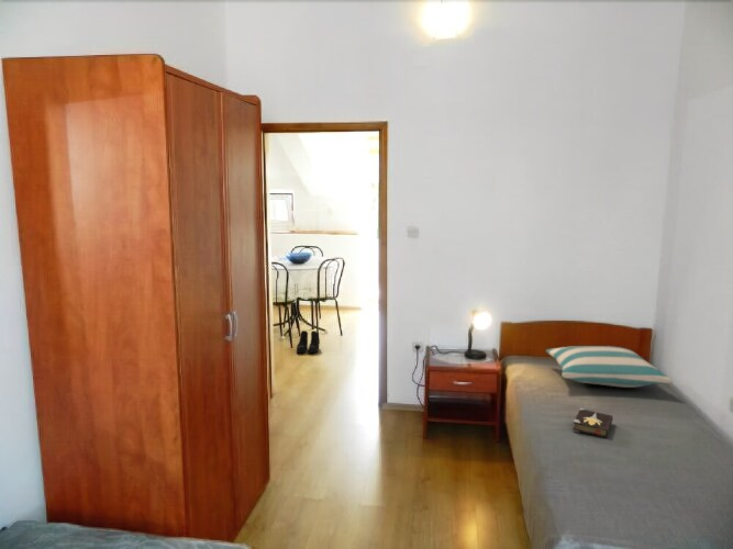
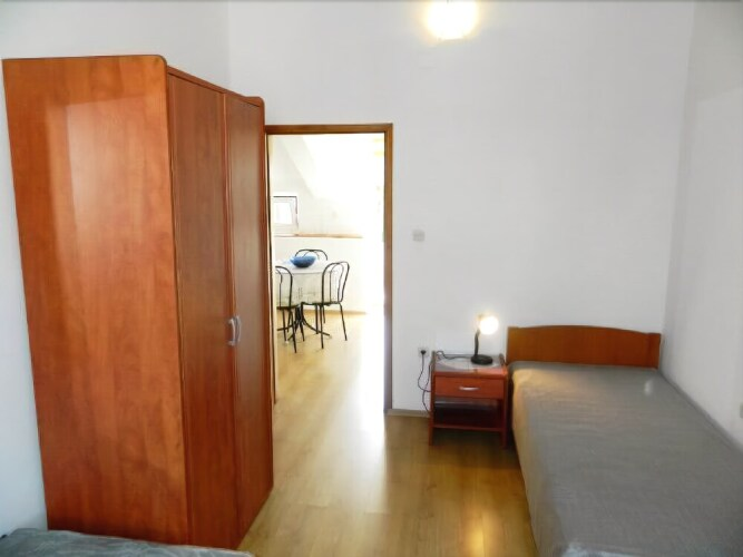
- pillow [545,345,673,389]
- boots [296,329,320,354]
- hardback book [571,407,614,439]
